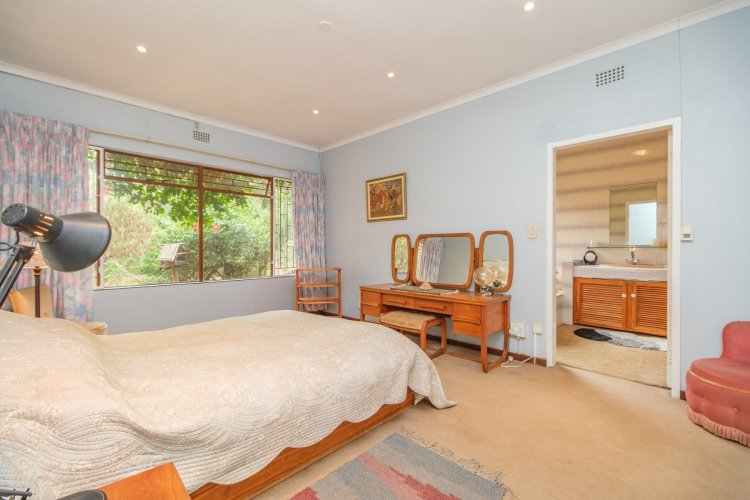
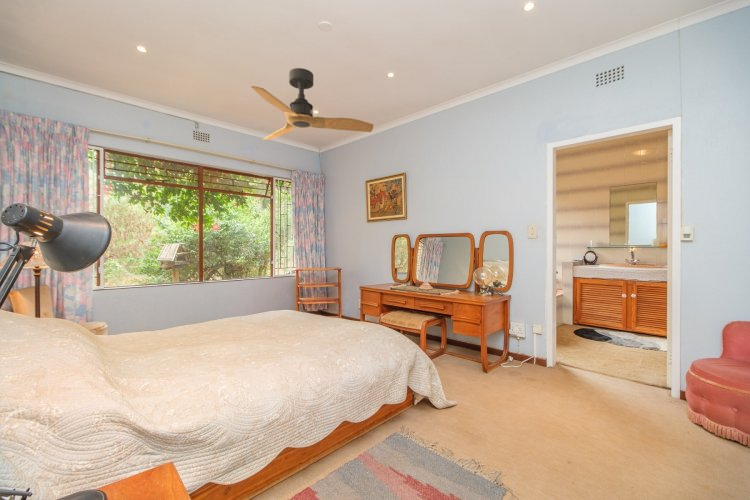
+ ceiling fan [250,67,374,141]
